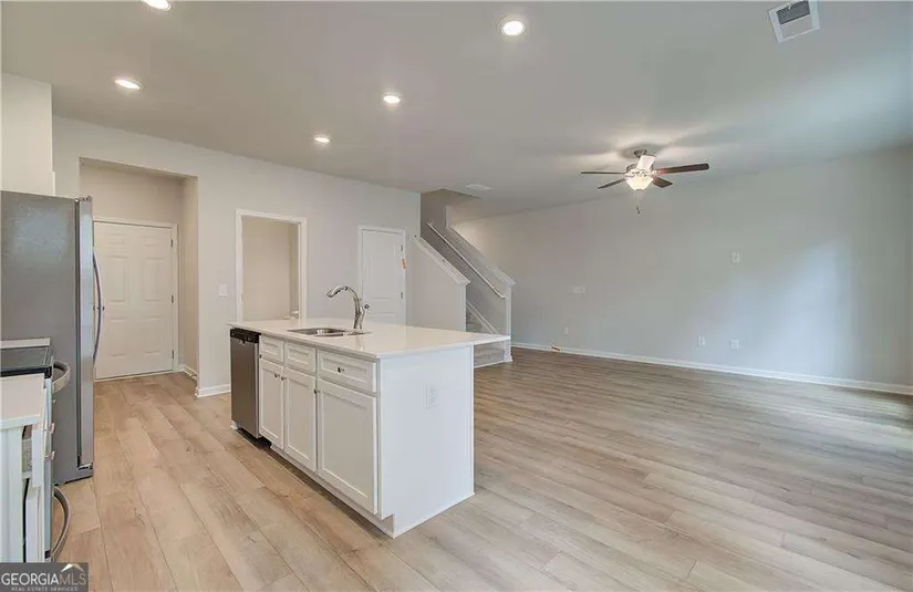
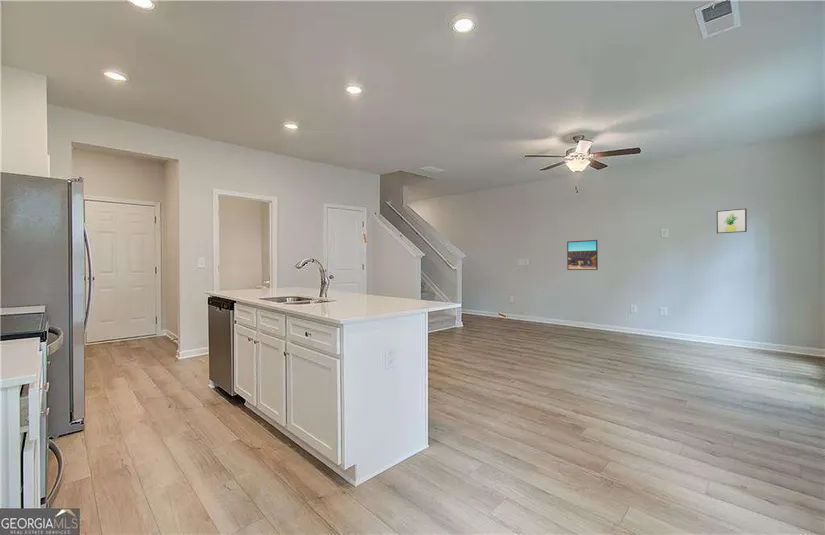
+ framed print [566,239,599,271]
+ wall art [716,208,748,234]
